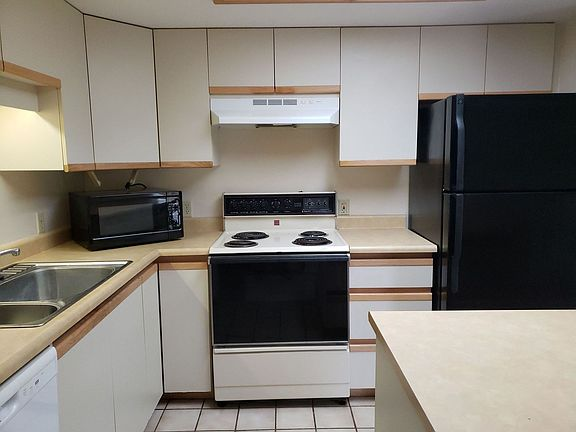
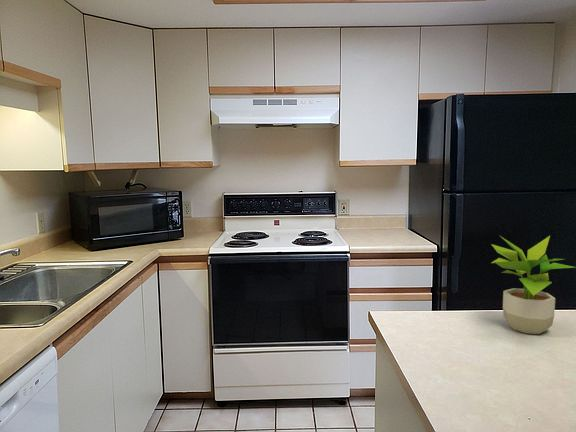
+ potted plant [490,235,576,335]
